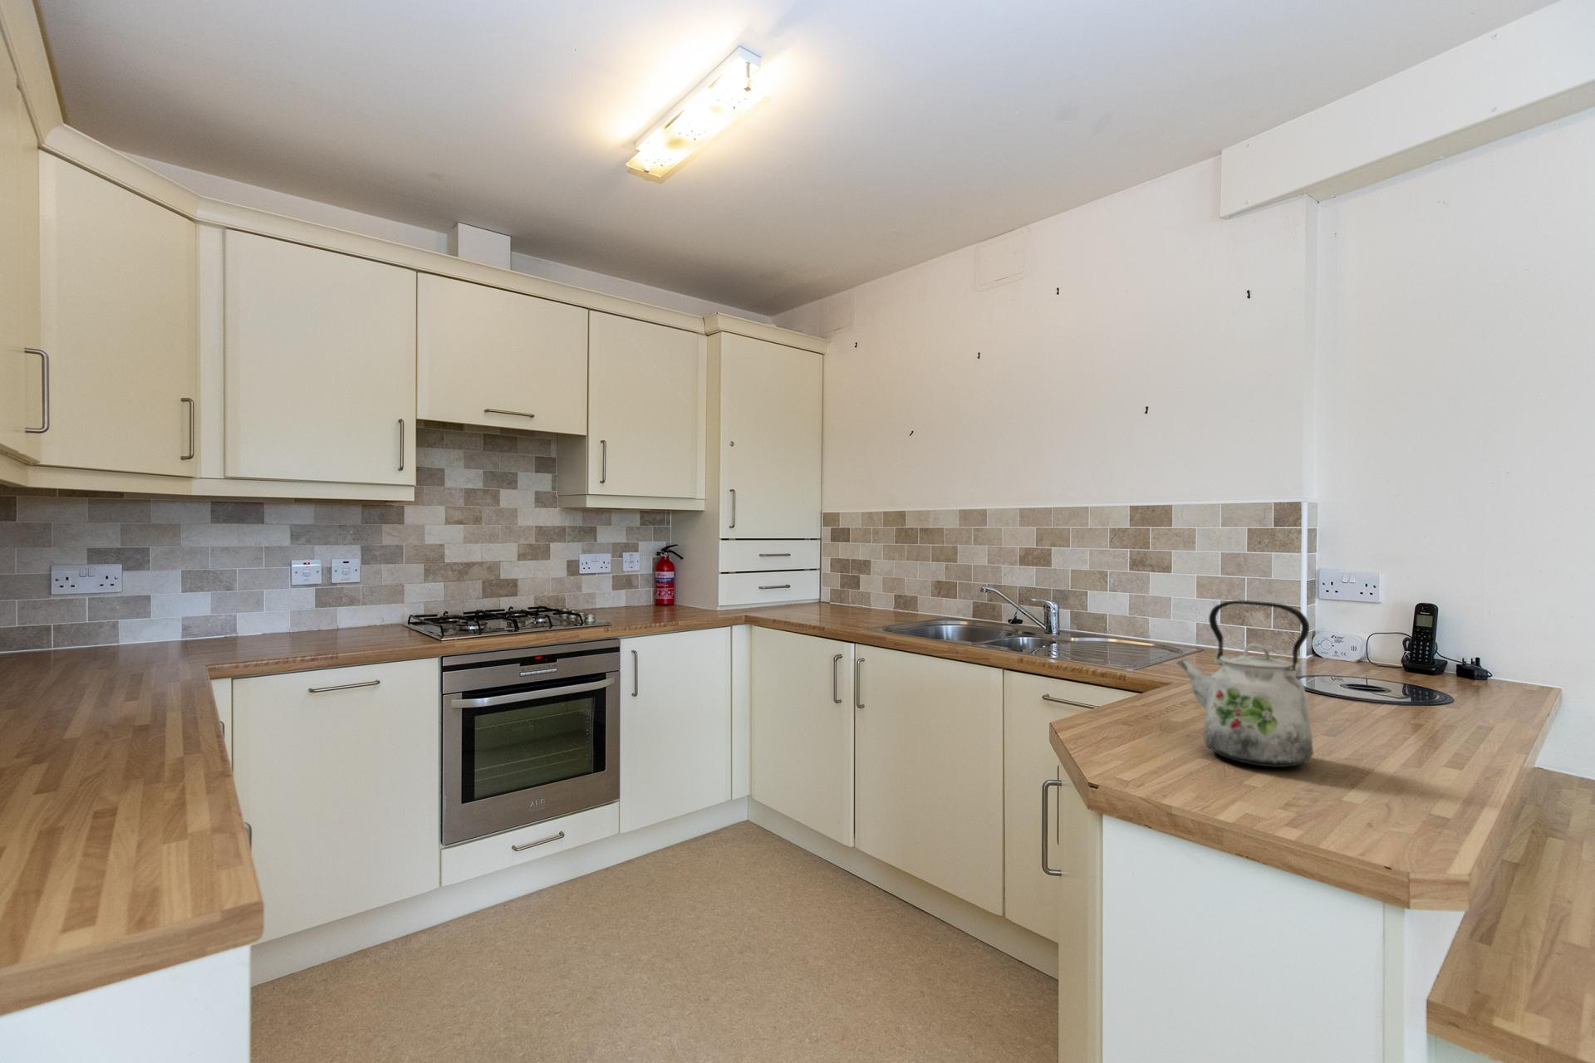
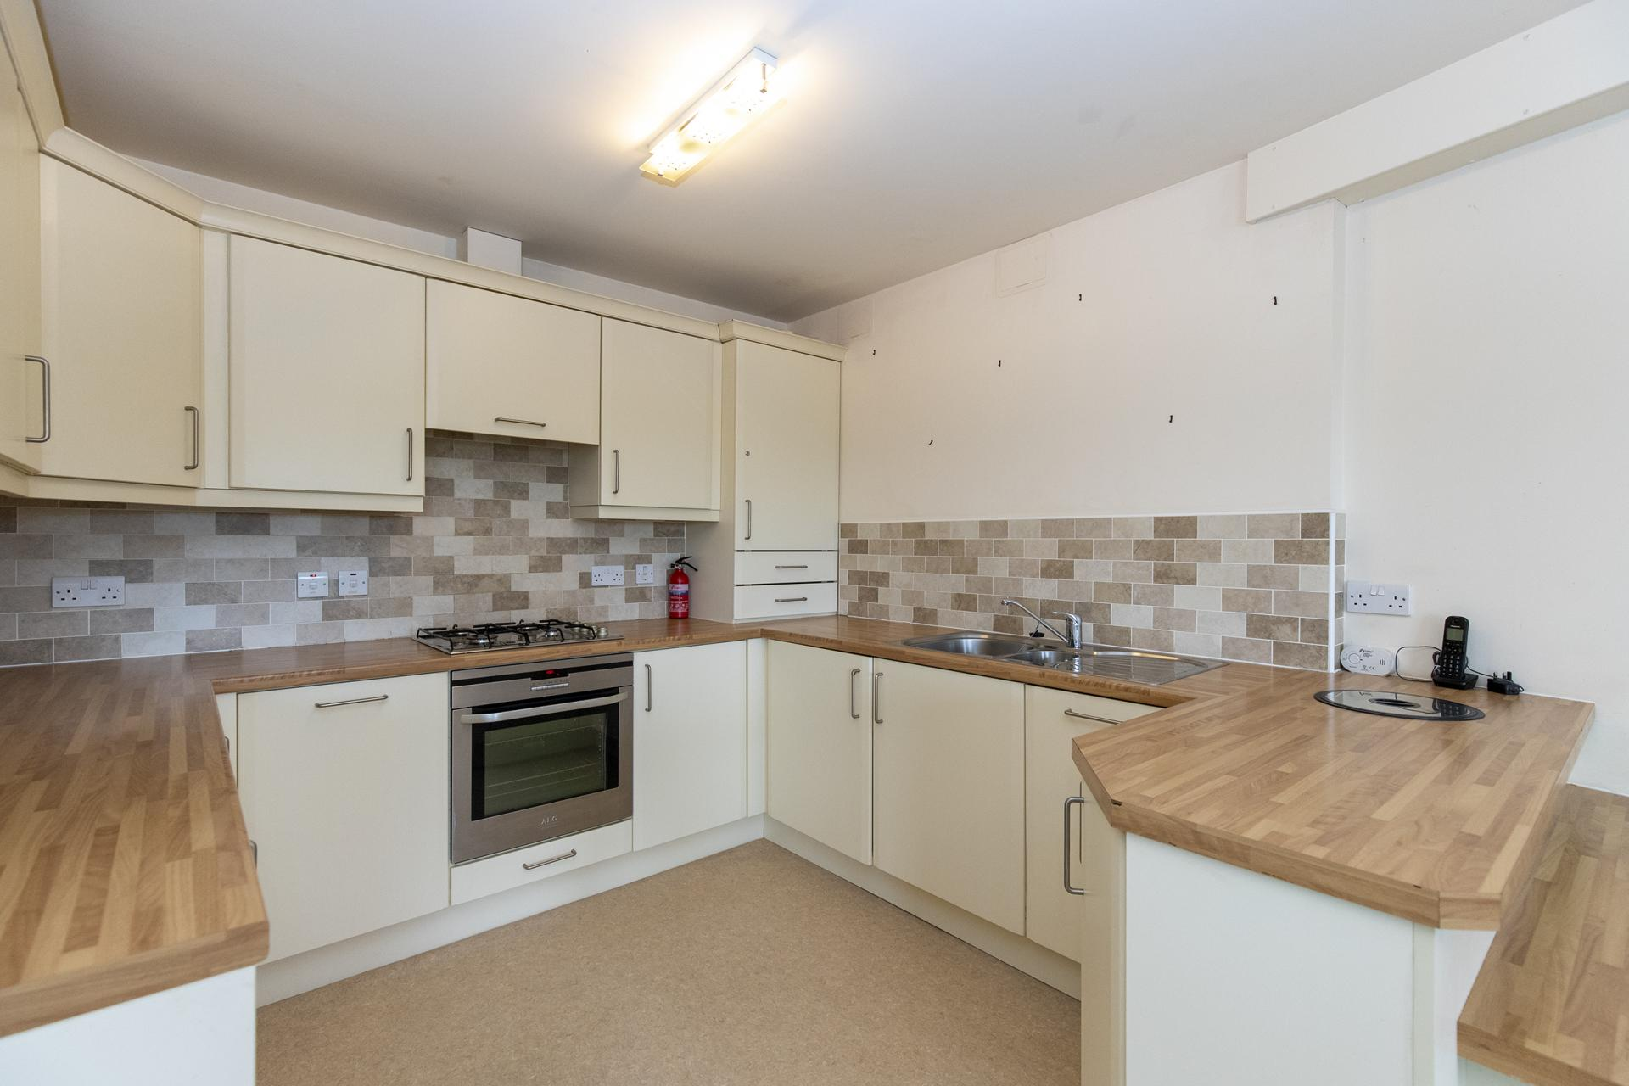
- kettle [1175,599,1314,768]
